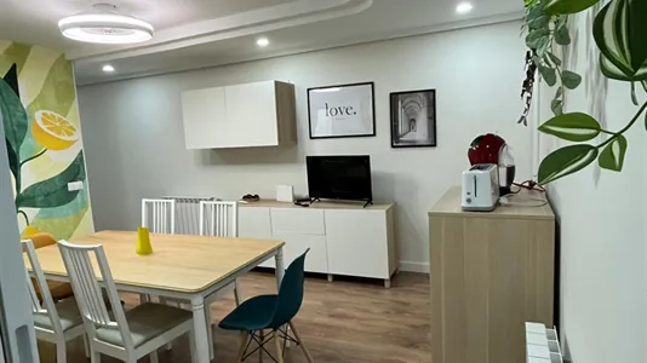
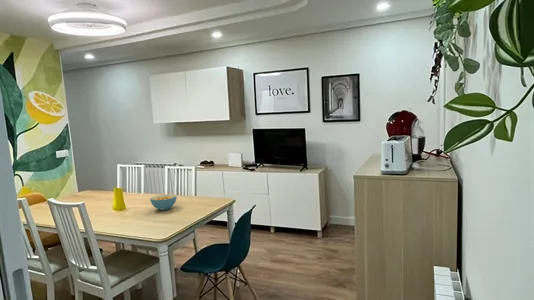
+ cereal bowl [149,193,178,211]
